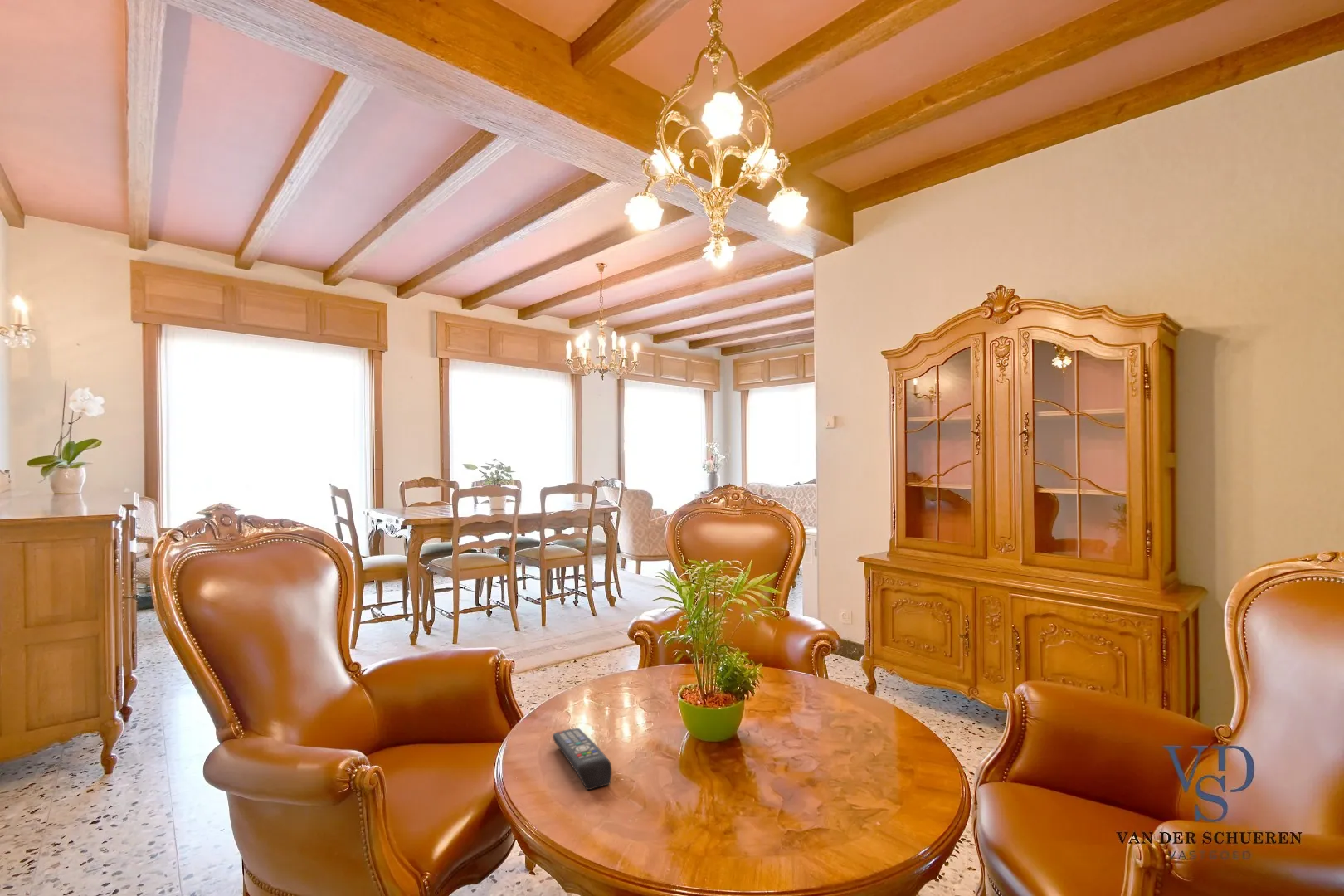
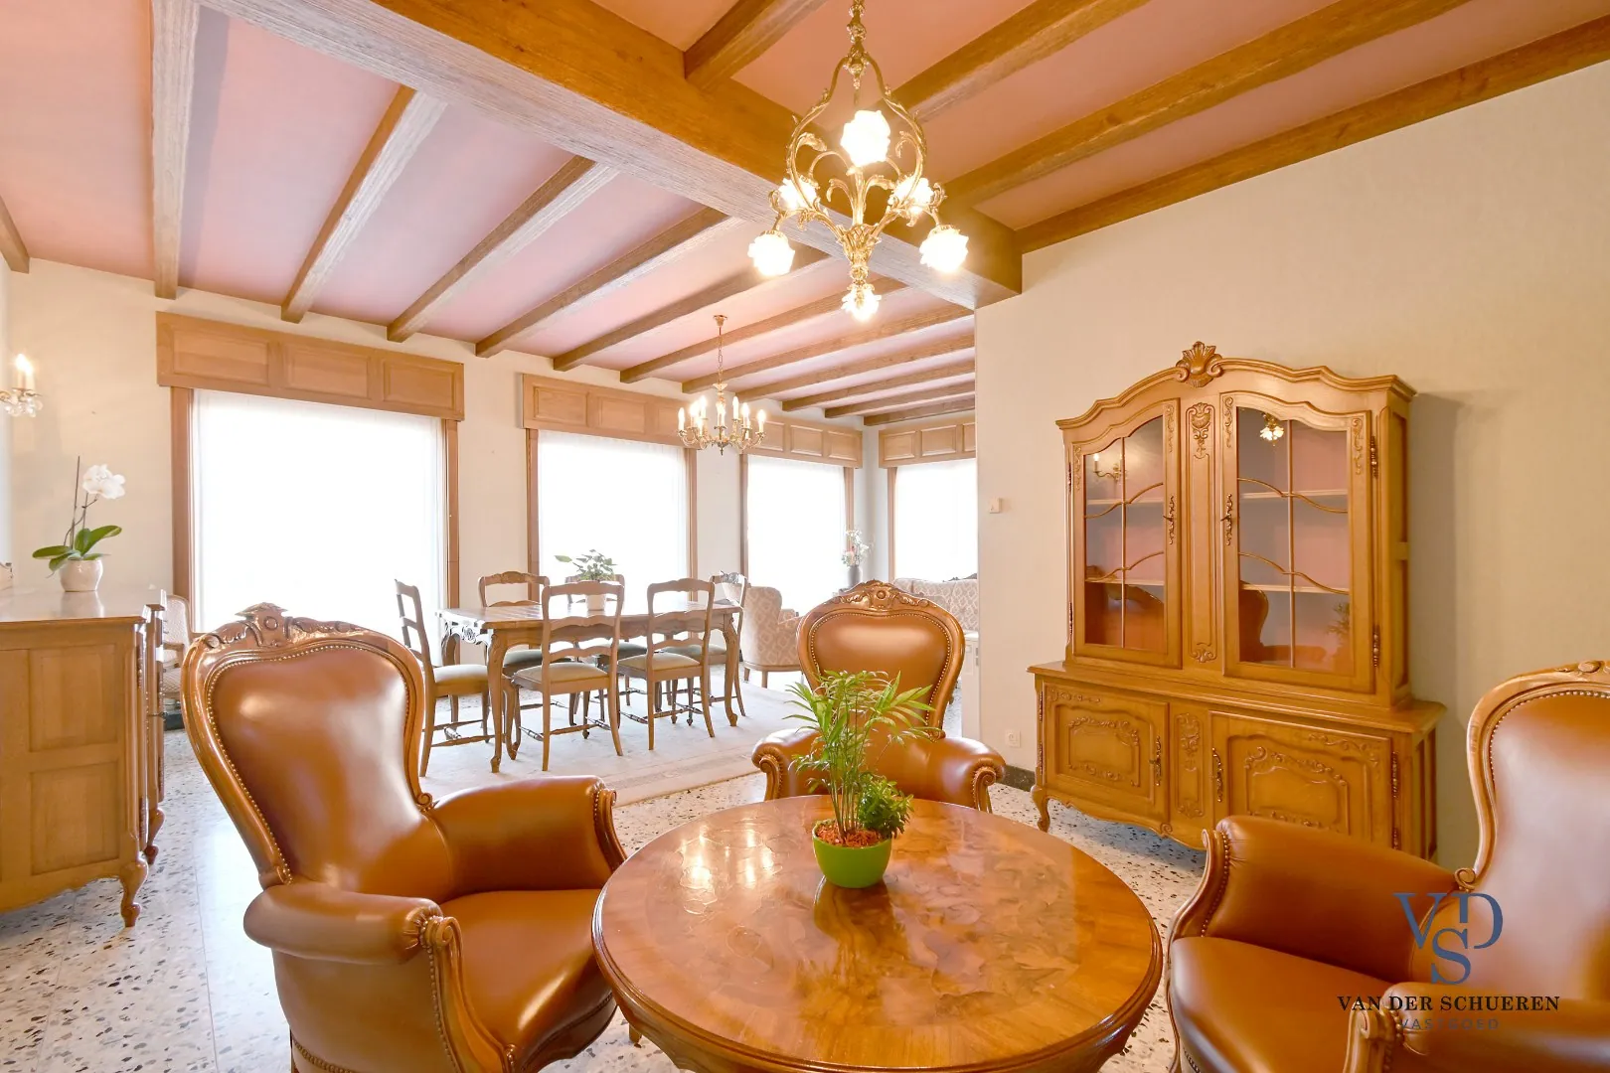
- remote control [552,728,612,791]
